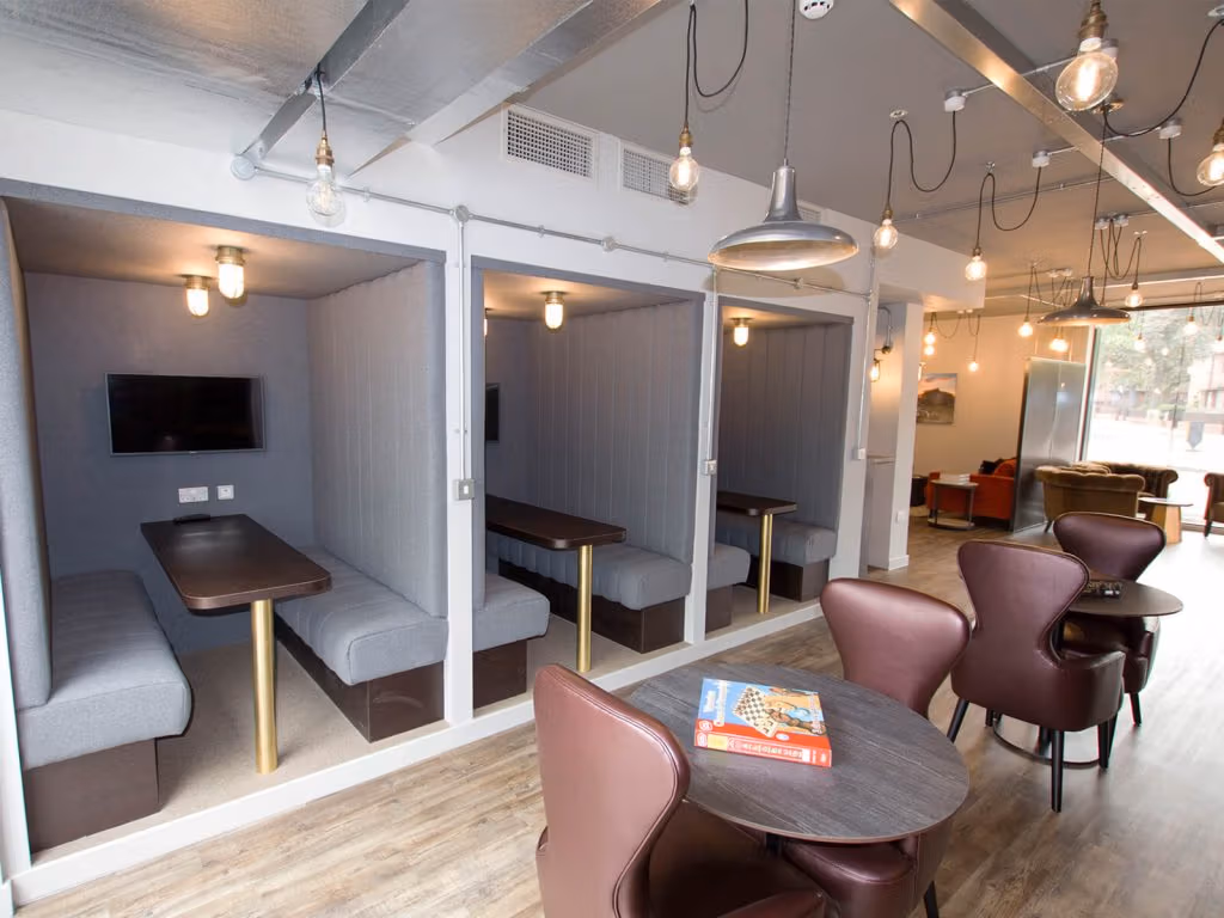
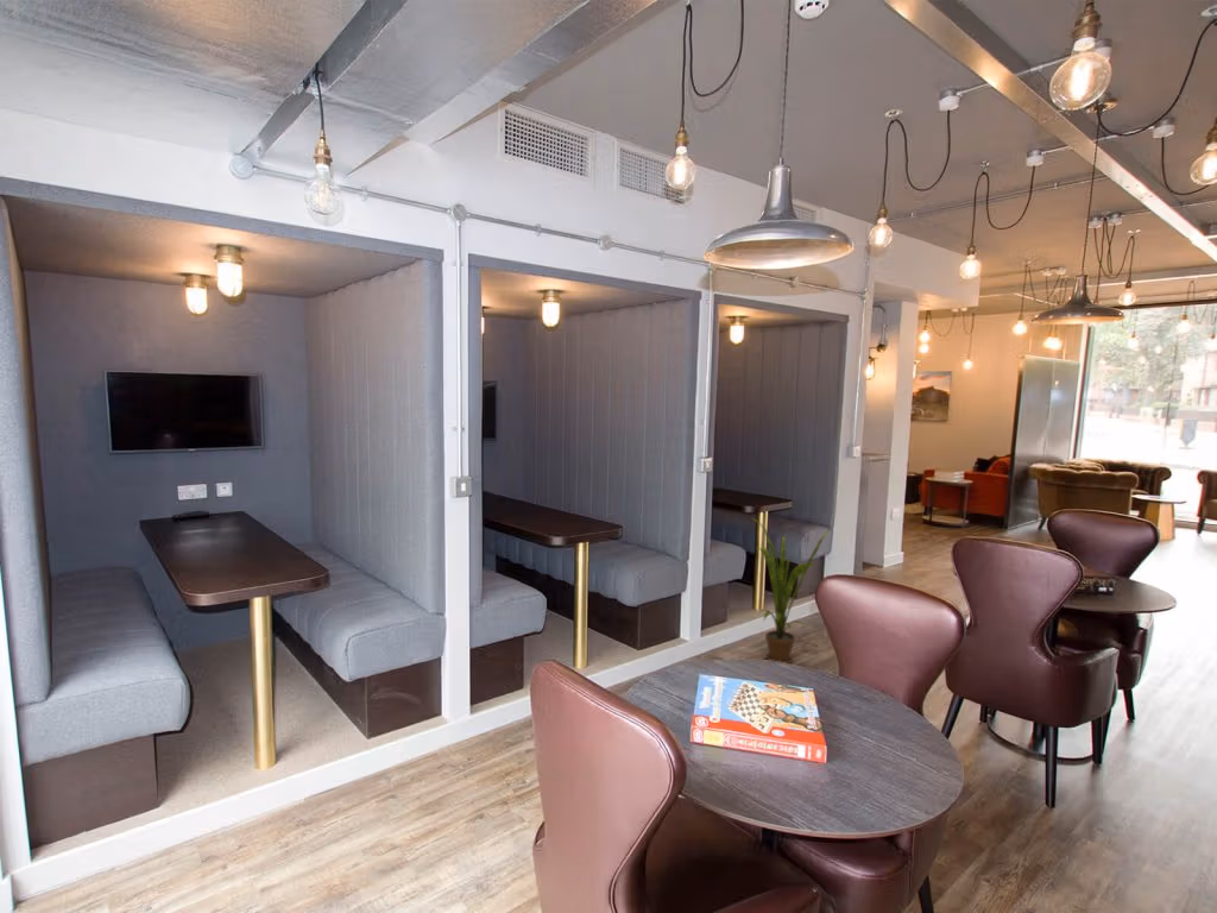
+ house plant [751,517,832,665]
